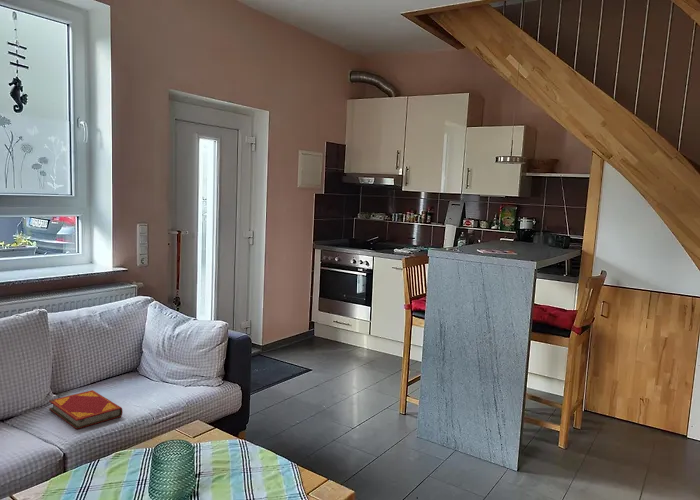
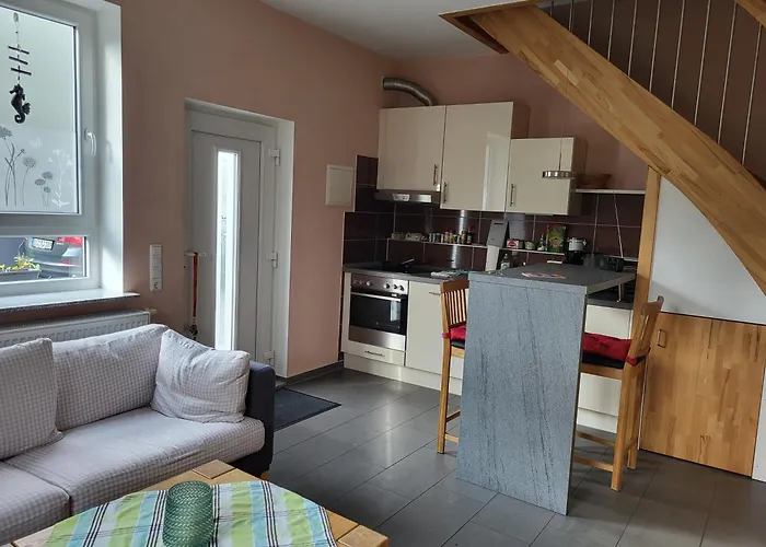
- hardback book [48,389,124,430]
